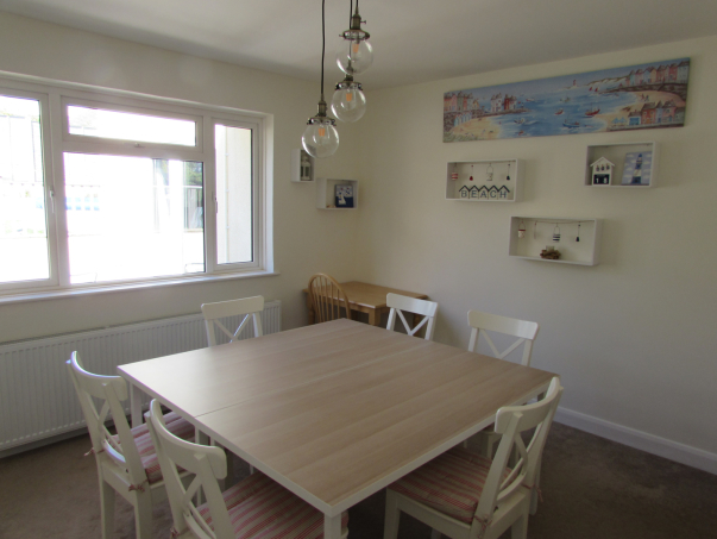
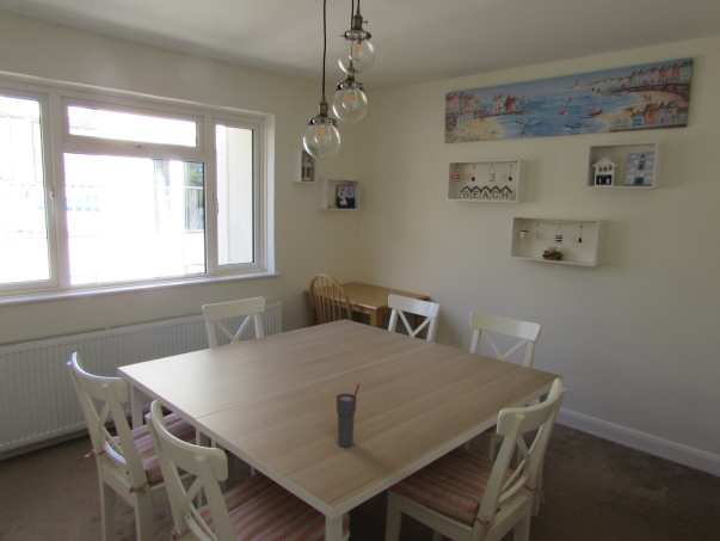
+ cup [336,382,361,448]
